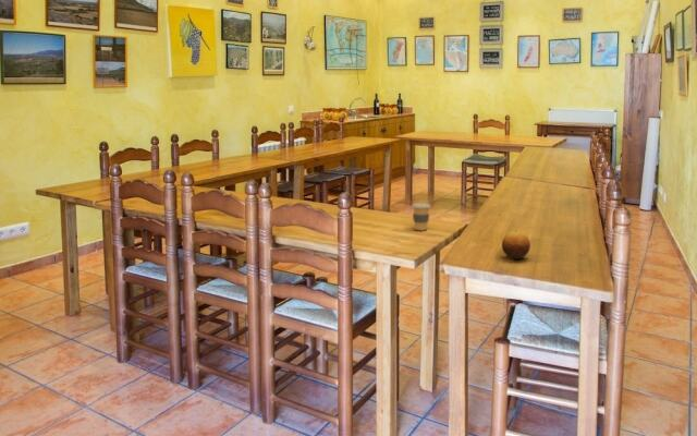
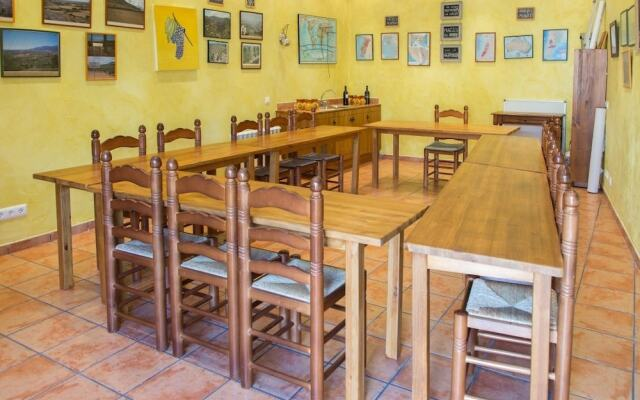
- fruit [501,230,531,259]
- coffee cup [411,203,431,231]
